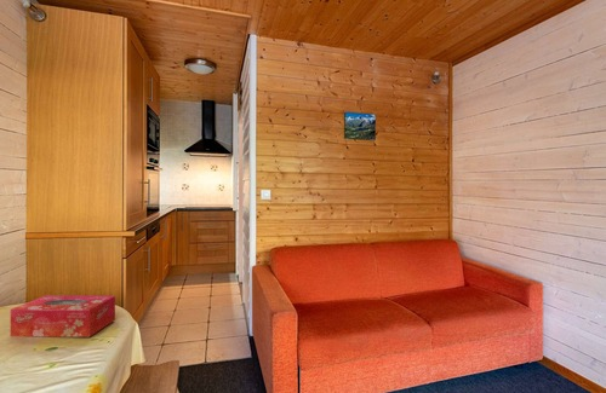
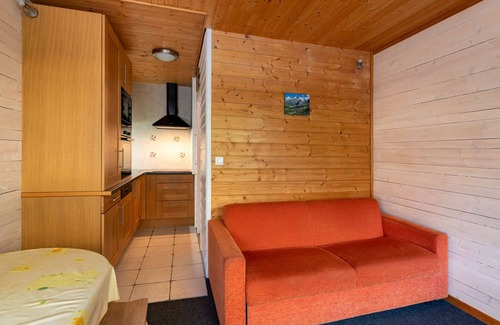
- tissue box [10,295,116,339]
